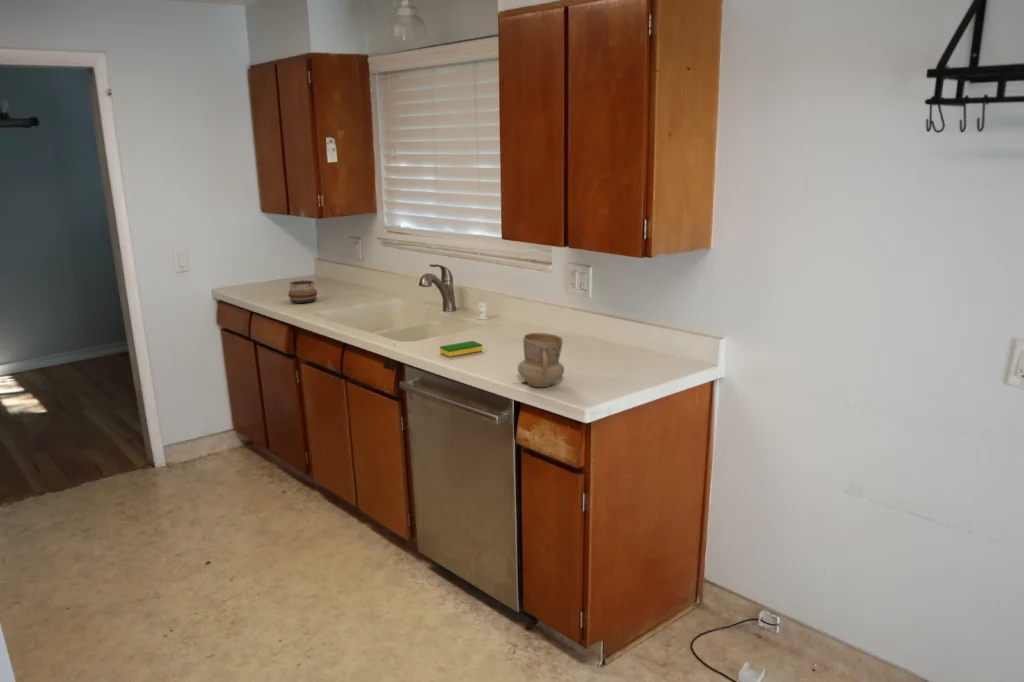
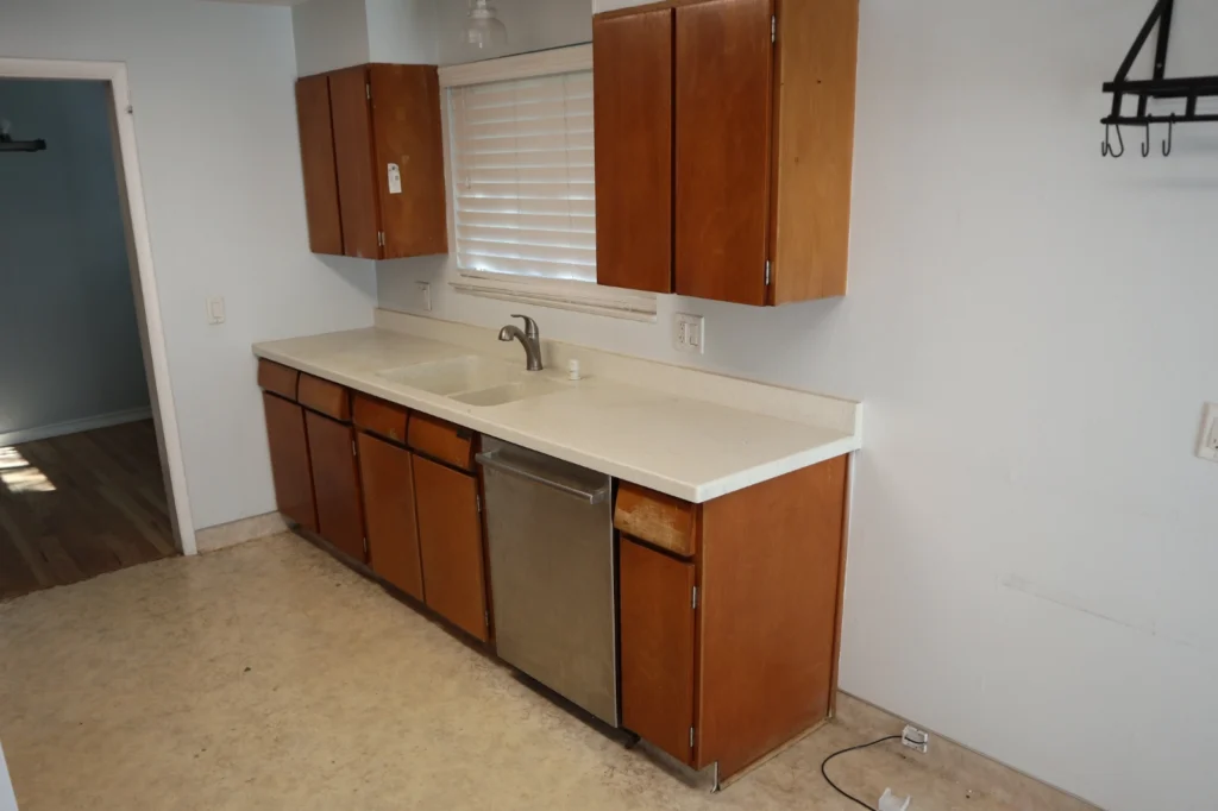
- dish sponge [439,340,484,358]
- mug [517,332,565,388]
- decorative bowl [287,280,318,304]
